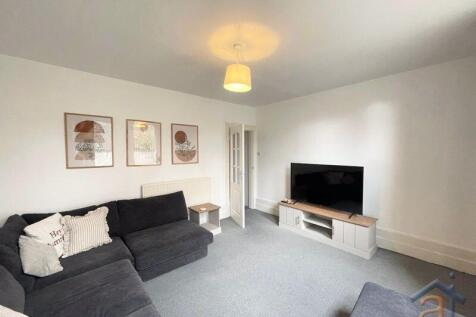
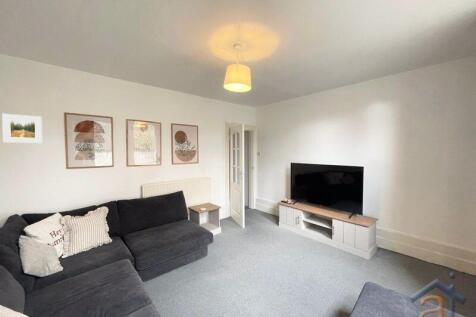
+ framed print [1,113,43,144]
